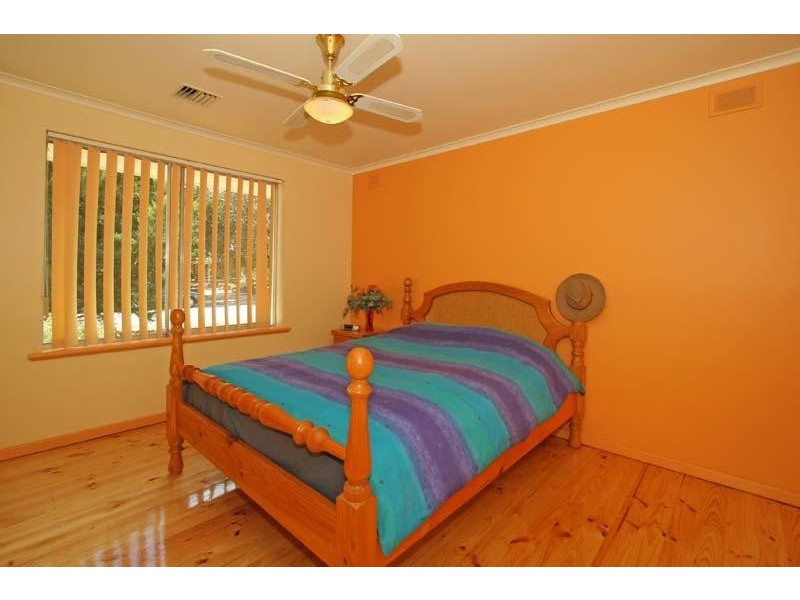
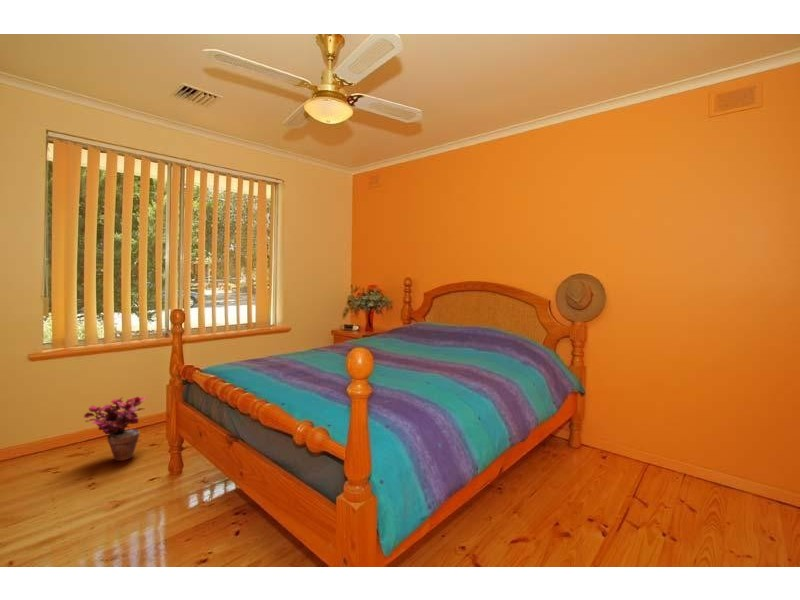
+ potted plant [83,396,148,462]
